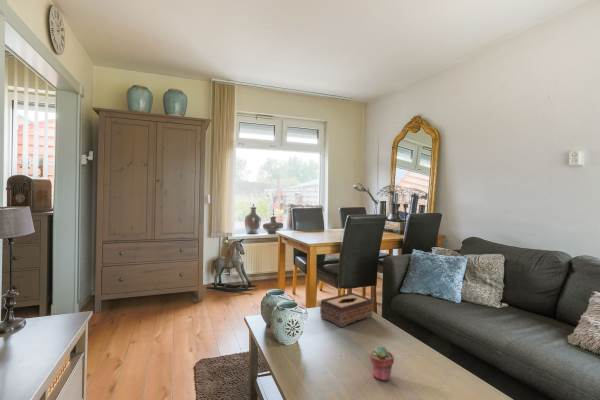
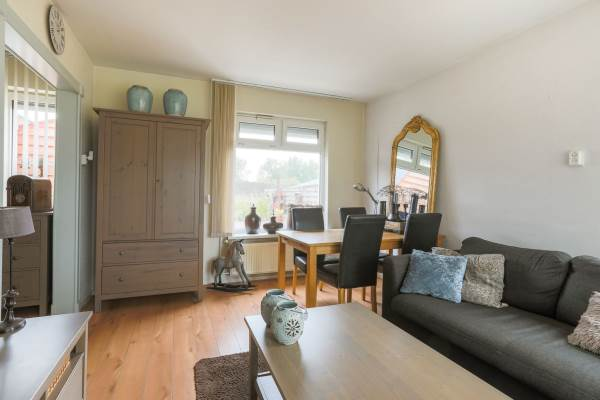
- tissue box [319,291,374,328]
- potted succulent [369,345,395,382]
